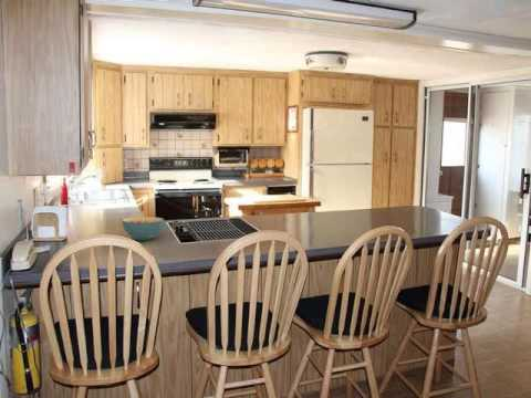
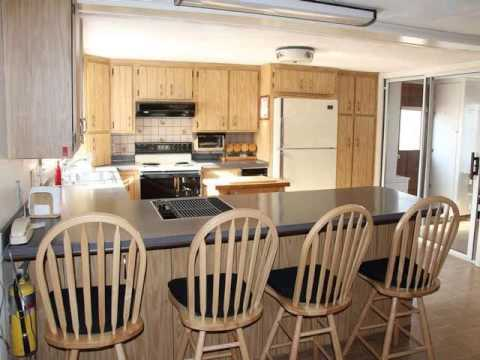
- cereal bowl [121,216,165,241]
